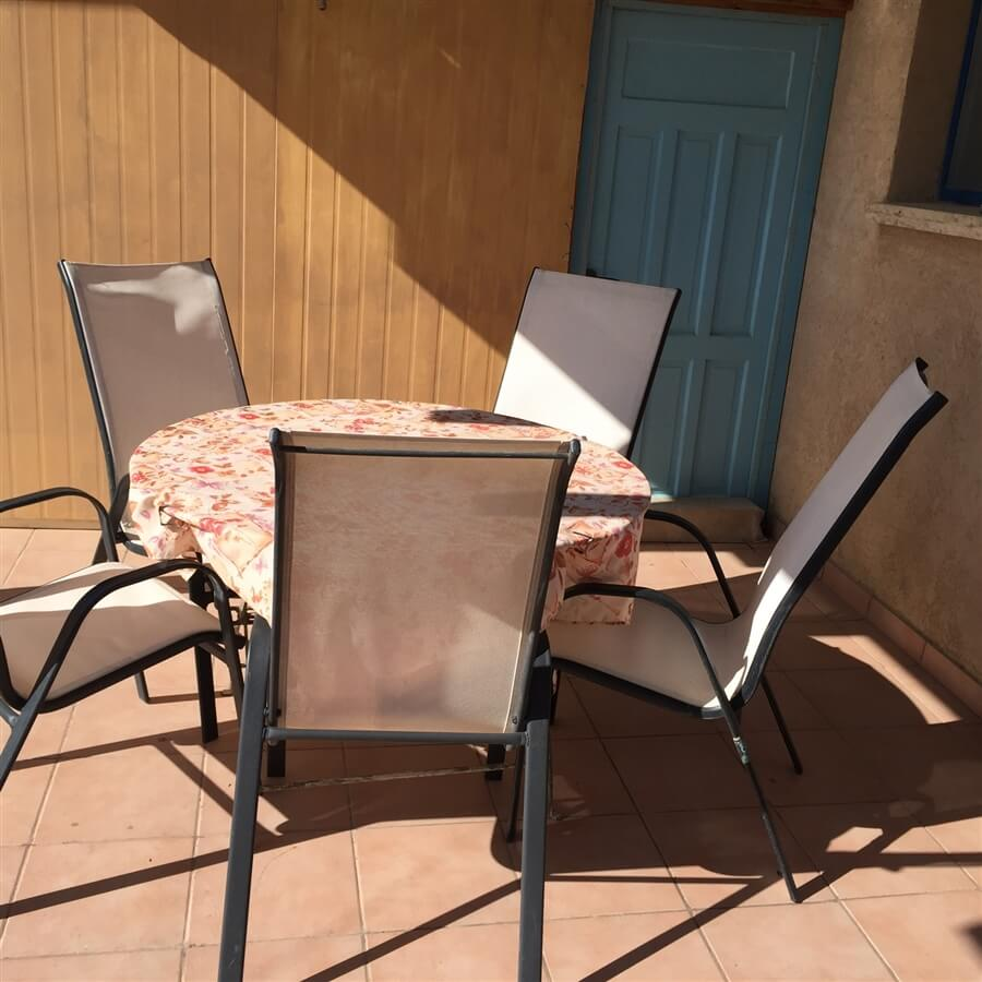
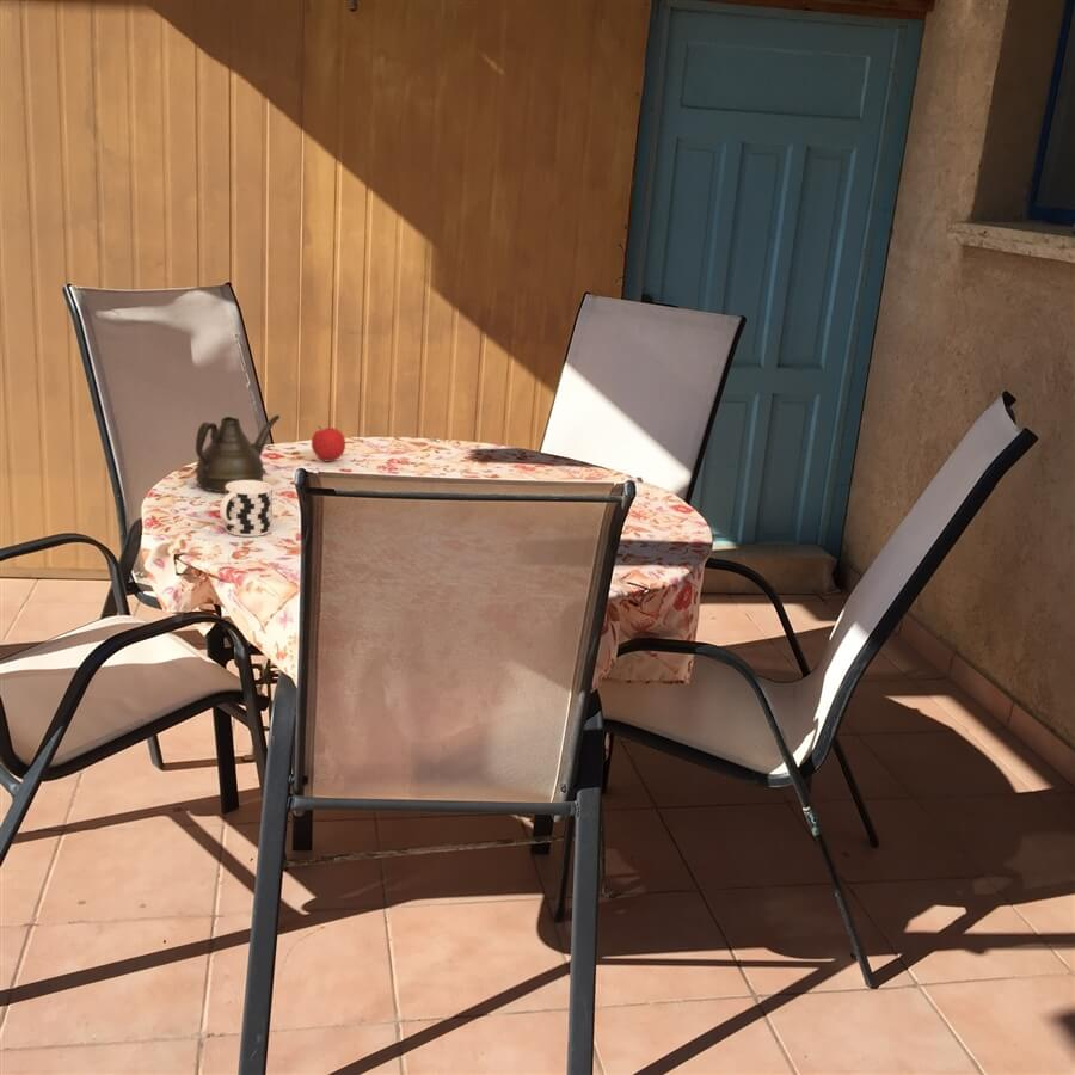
+ teapot [194,413,281,493]
+ cup [219,480,274,538]
+ fruit [311,424,346,462]
